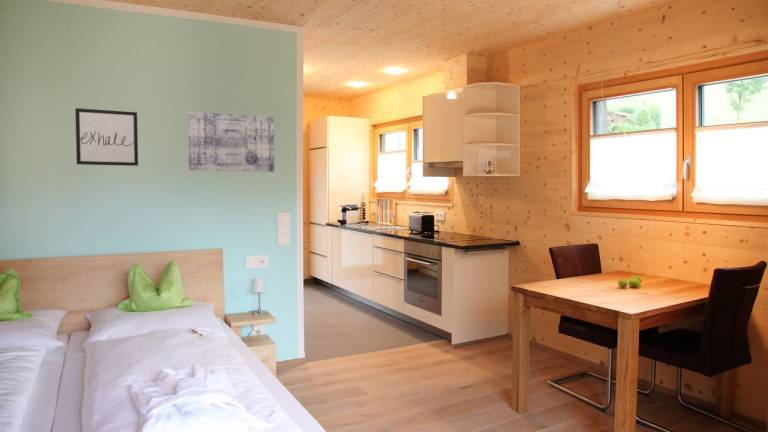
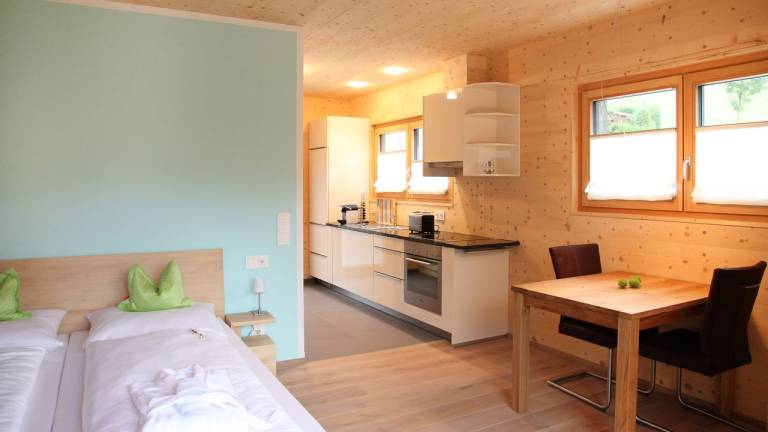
- wall art [74,107,139,167]
- wall art [187,110,275,173]
